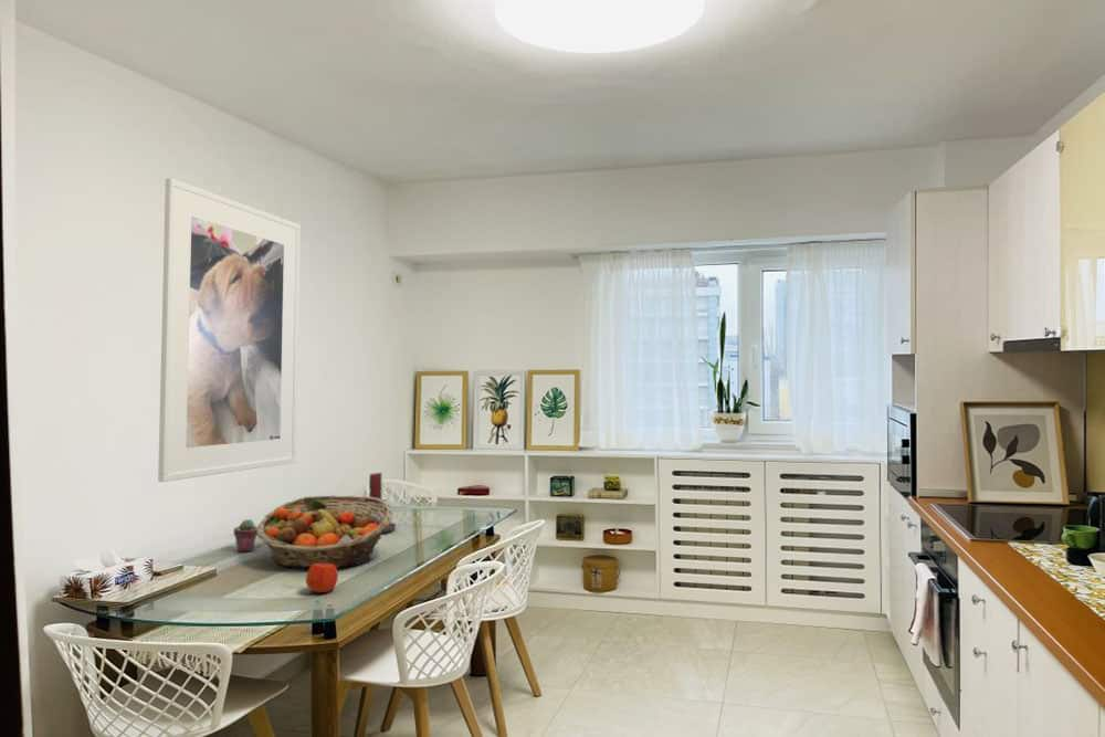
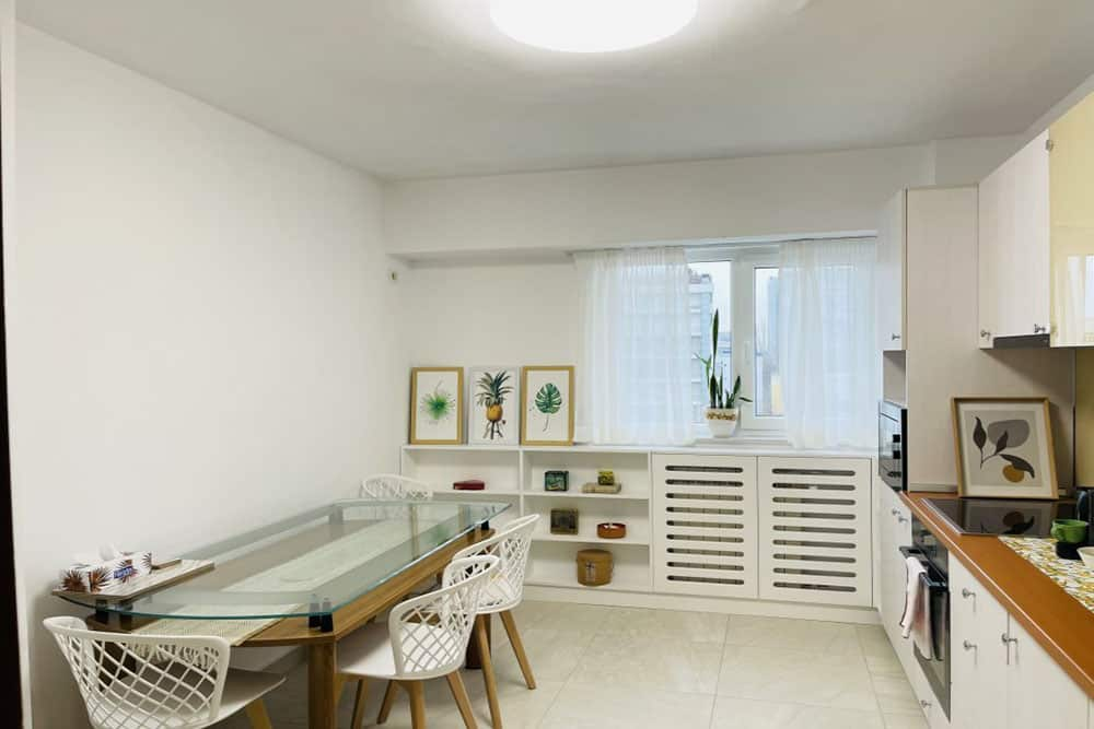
- candle holder [368,472,398,534]
- apple [305,559,339,593]
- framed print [157,177,302,483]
- fruit basket [256,495,394,569]
- potted succulent [233,518,257,552]
